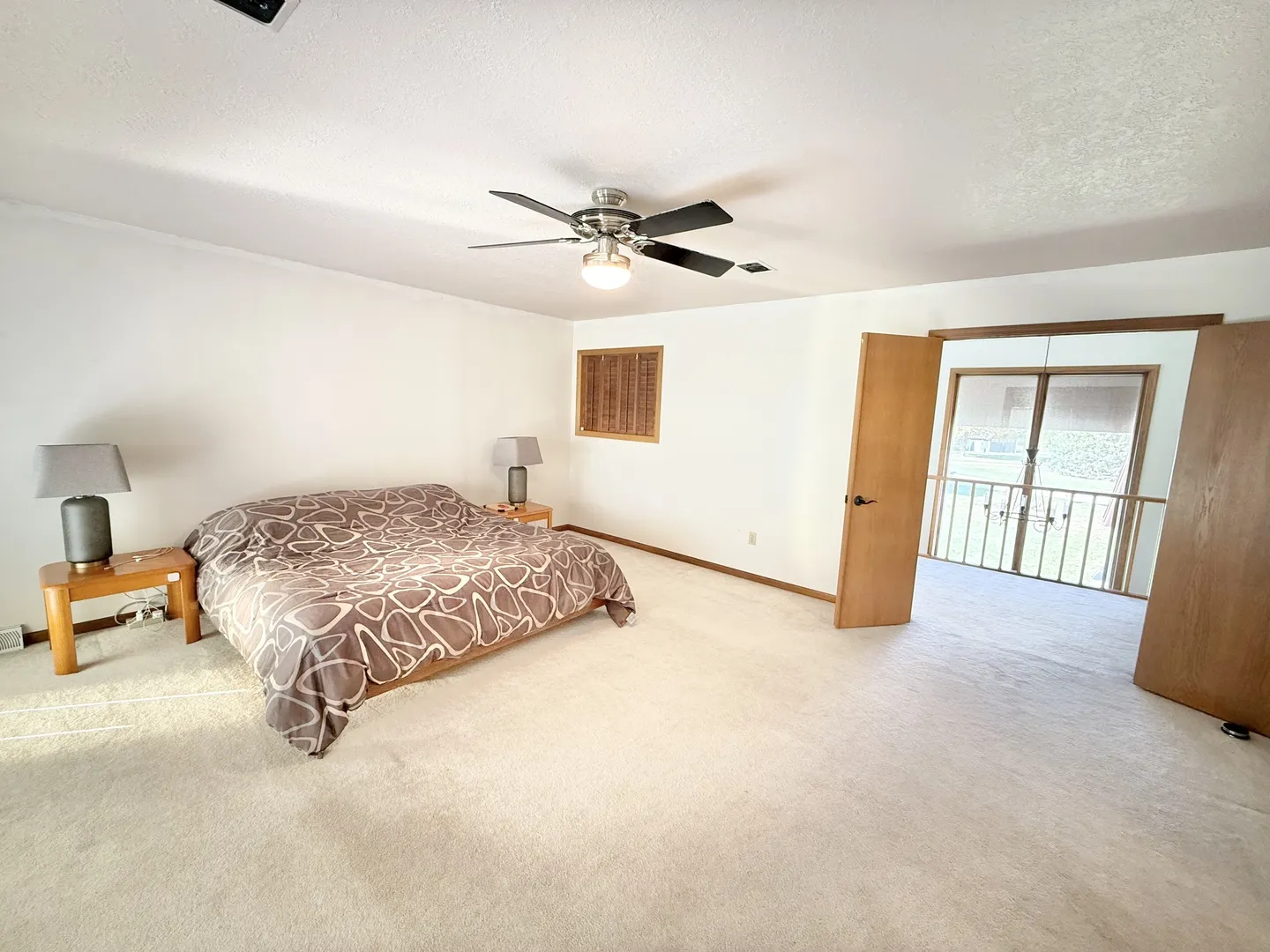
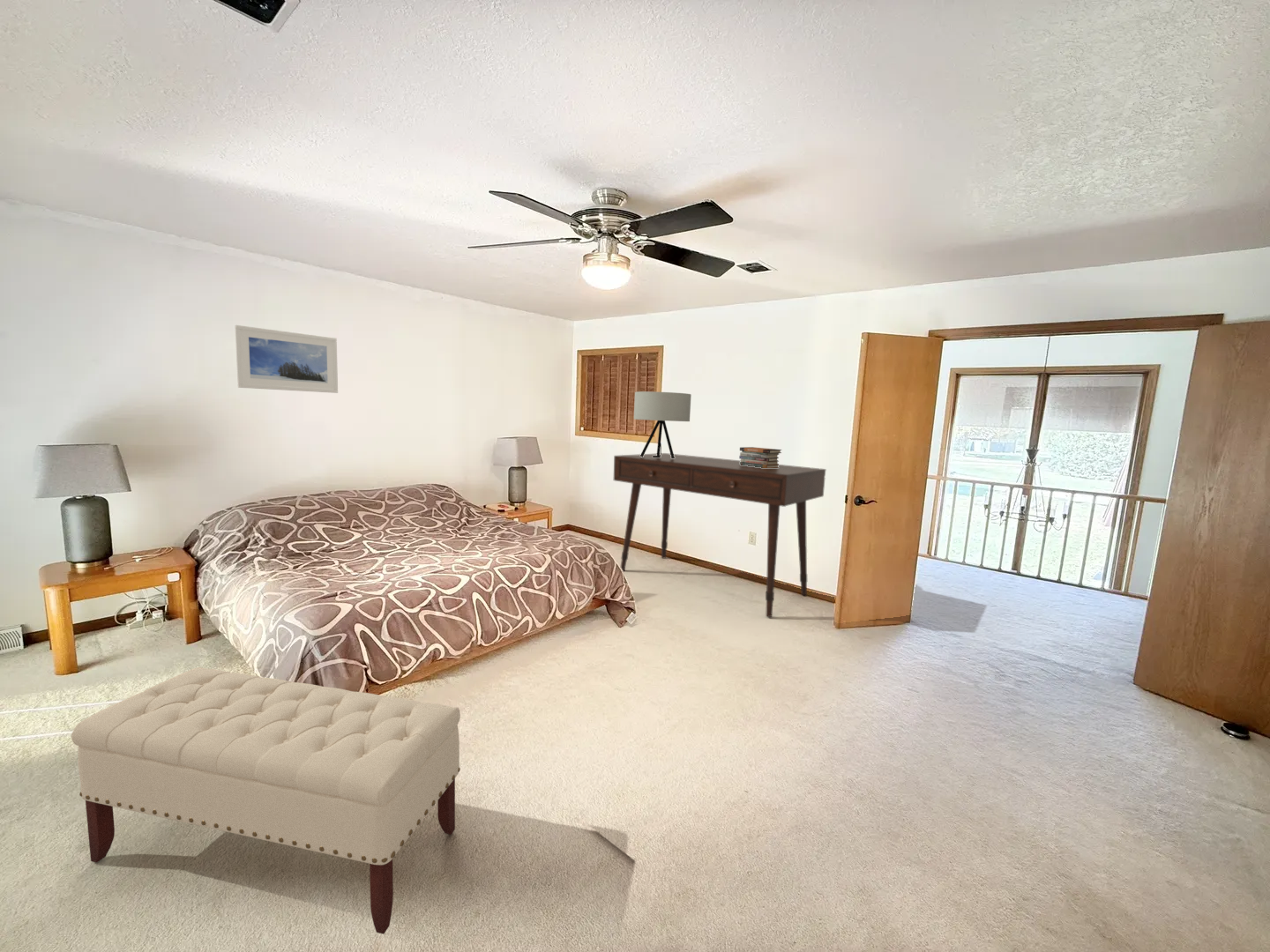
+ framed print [235,324,339,394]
+ bench [71,666,461,935]
+ desk [613,452,826,618]
+ book stack [738,446,782,468]
+ table lamp [633,390,692,458]
